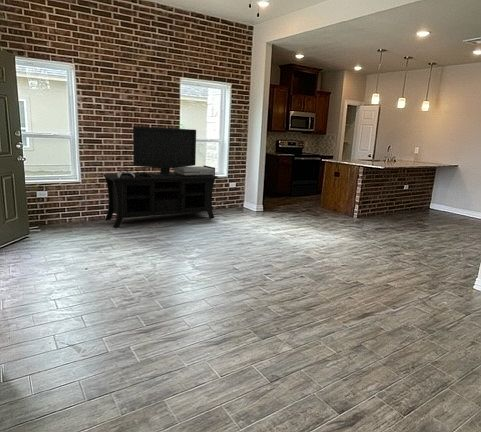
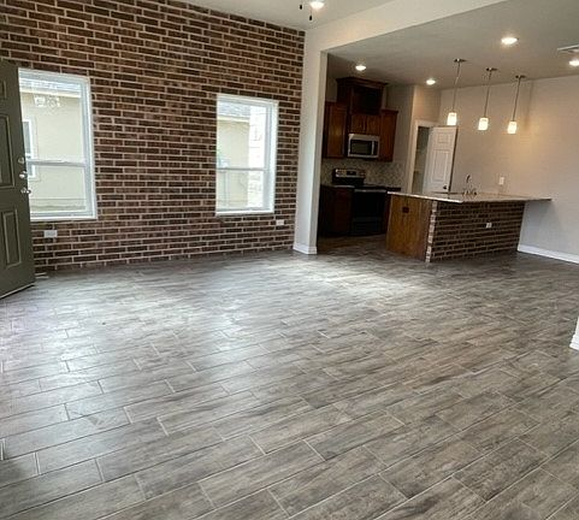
- media console [101,125,219,229]
